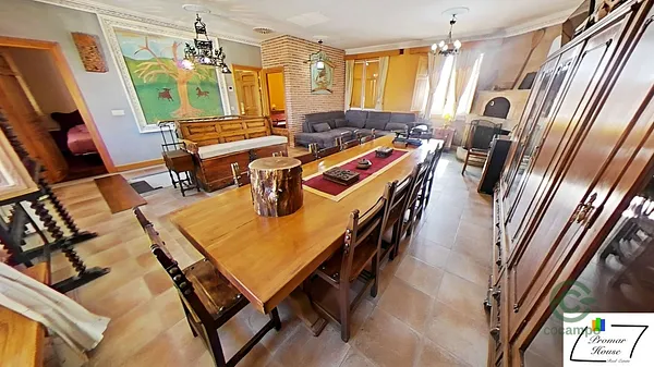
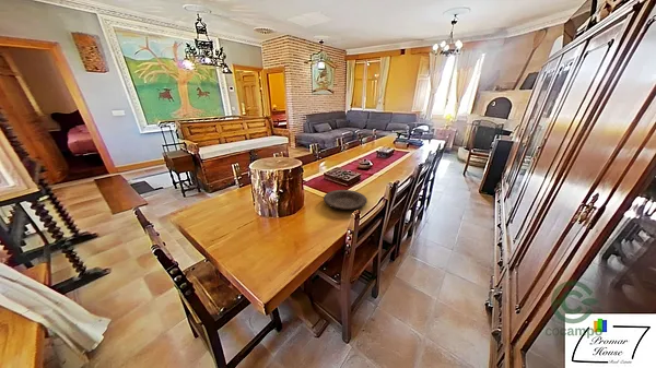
+ plate [323,189,368,211]
